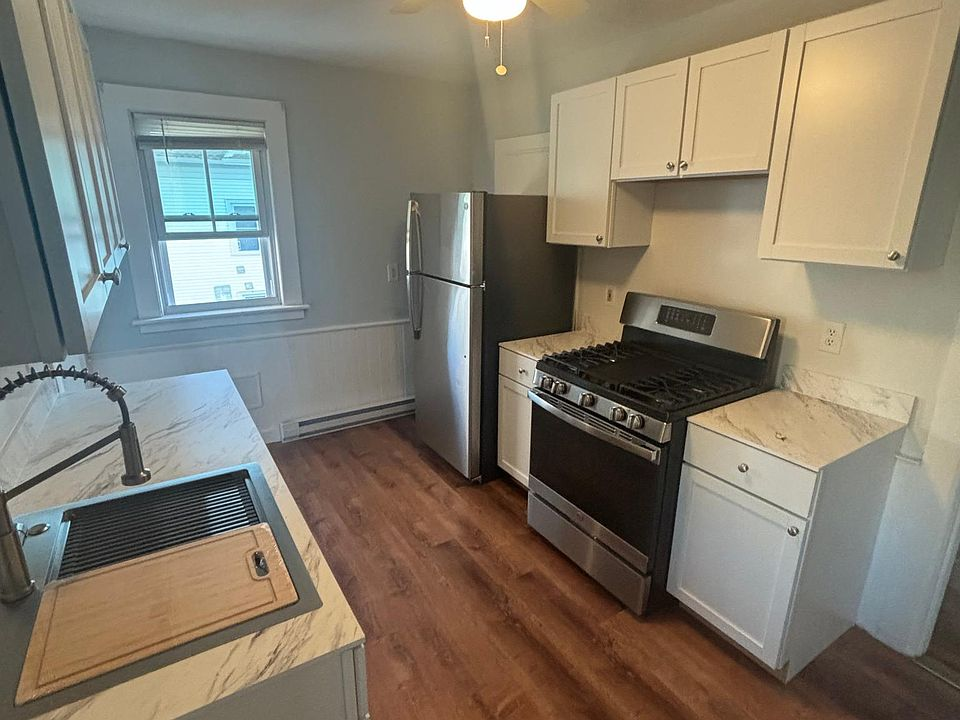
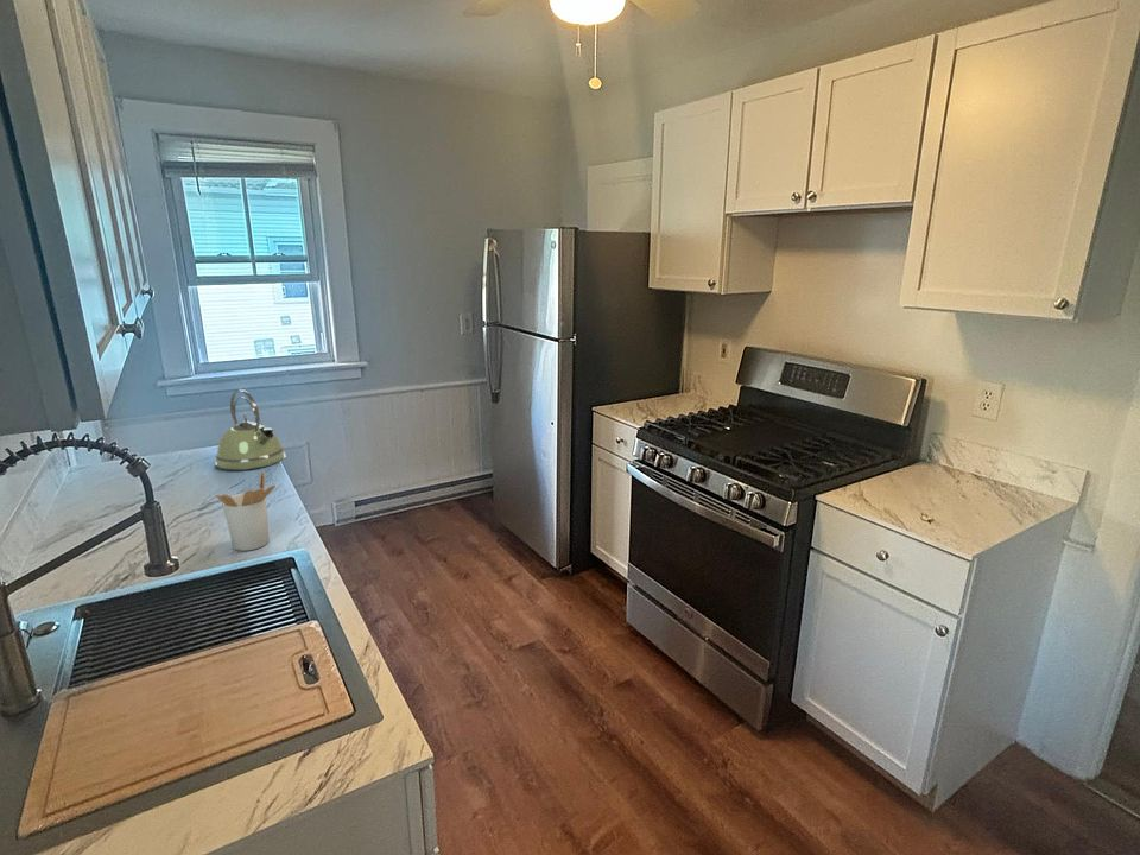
+ kettle [214,388,287,471]
+ utensil holder [215,470,277,552]
